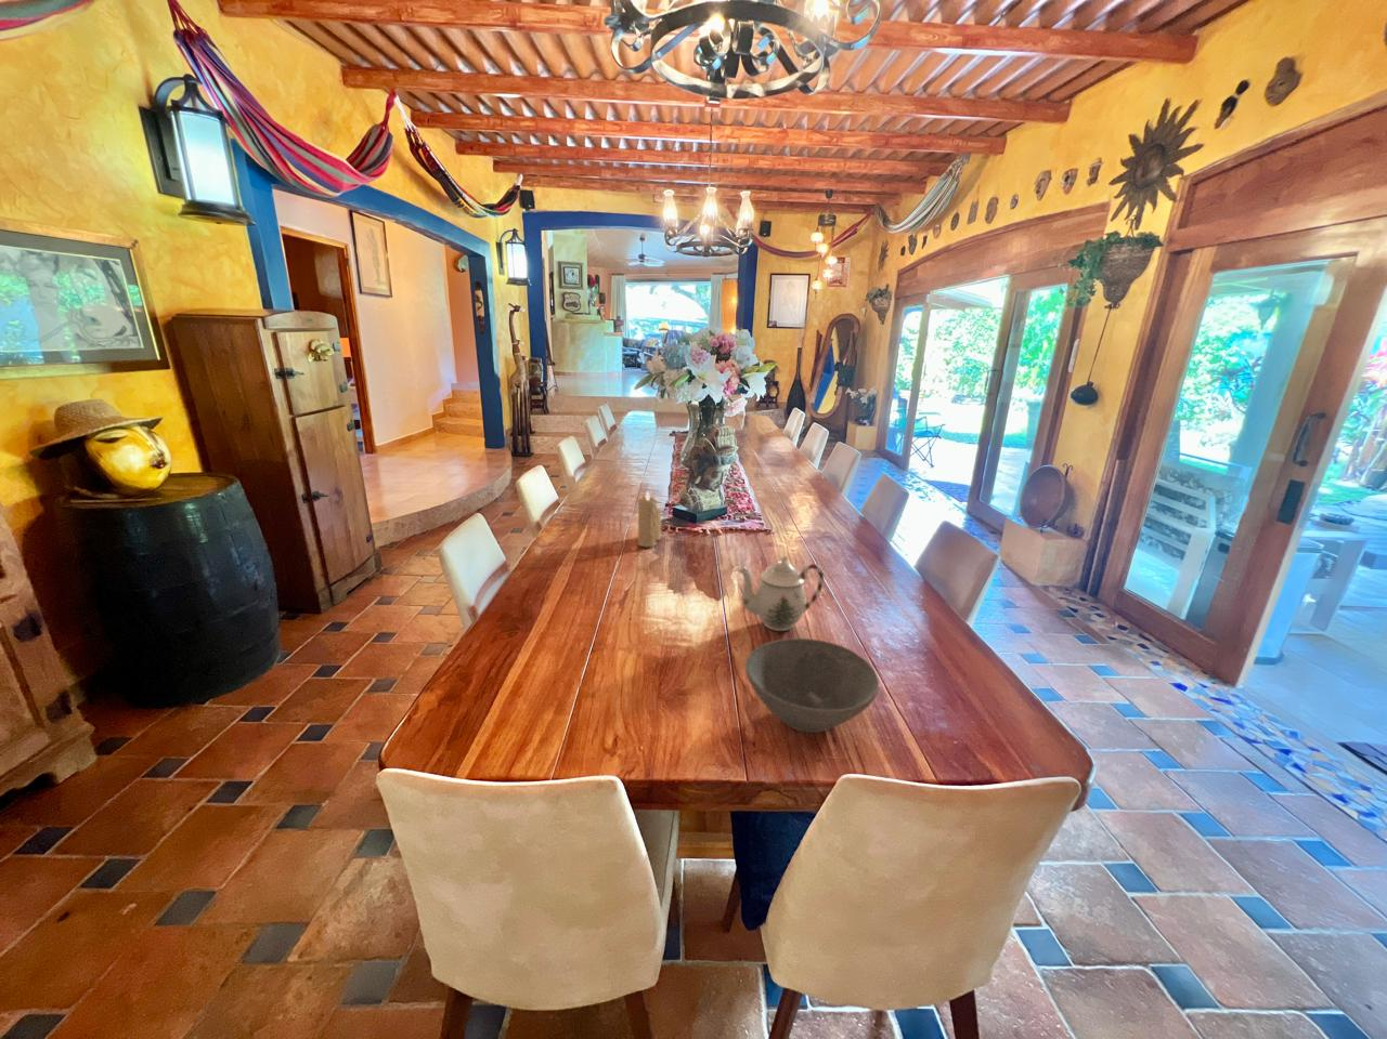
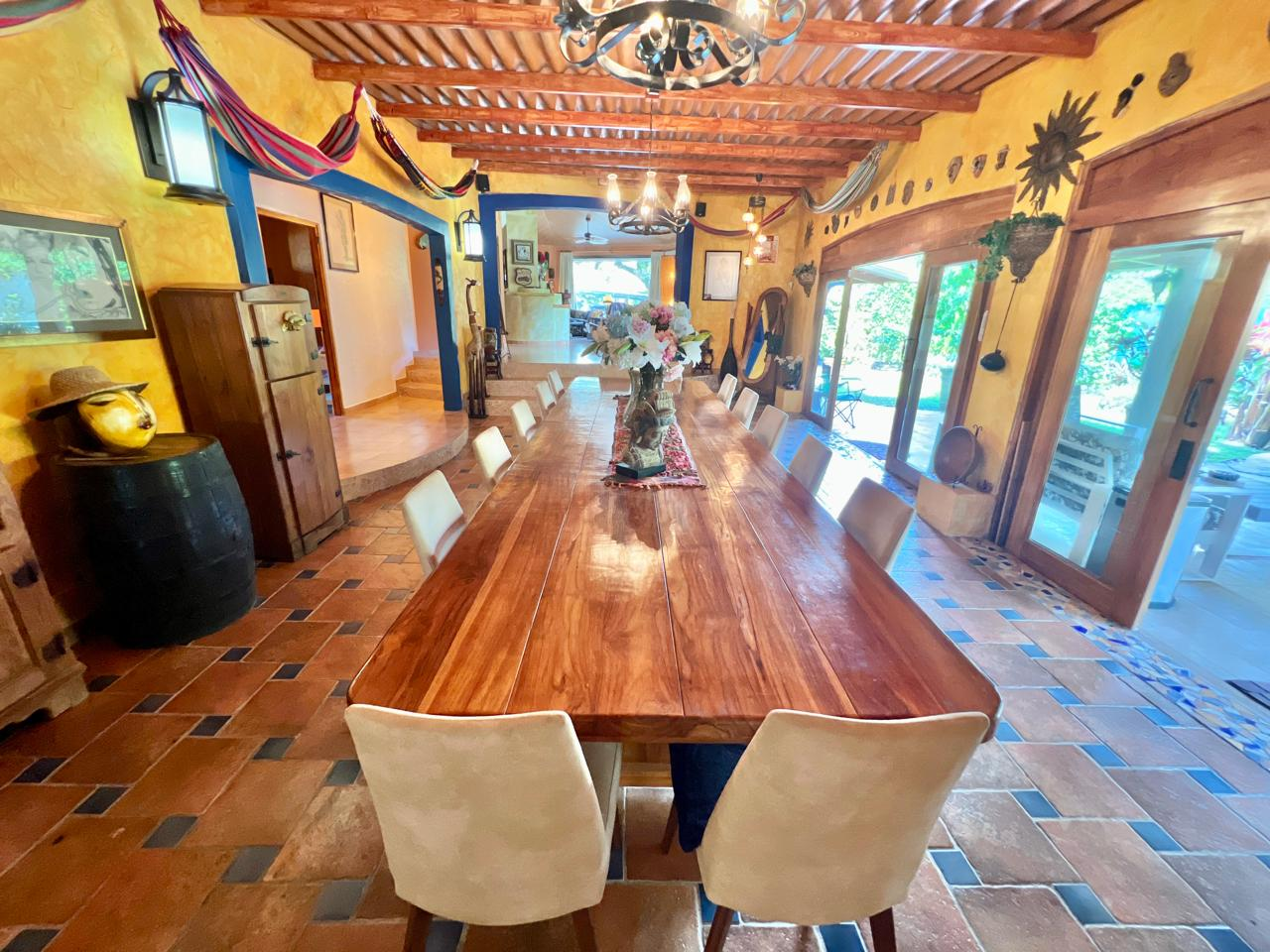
- candle [637,490,663,548]
- bowl [745,637,880,733]
- teapot [737,554,825,632]
